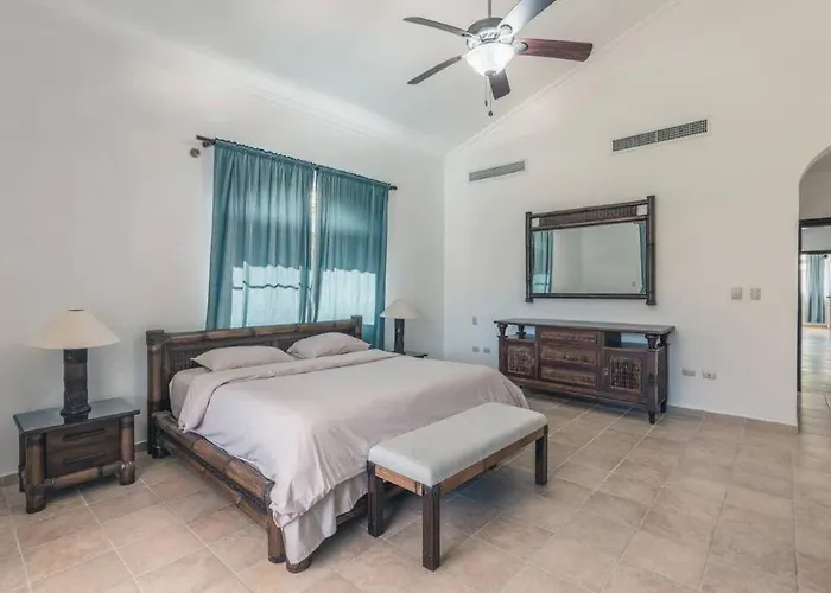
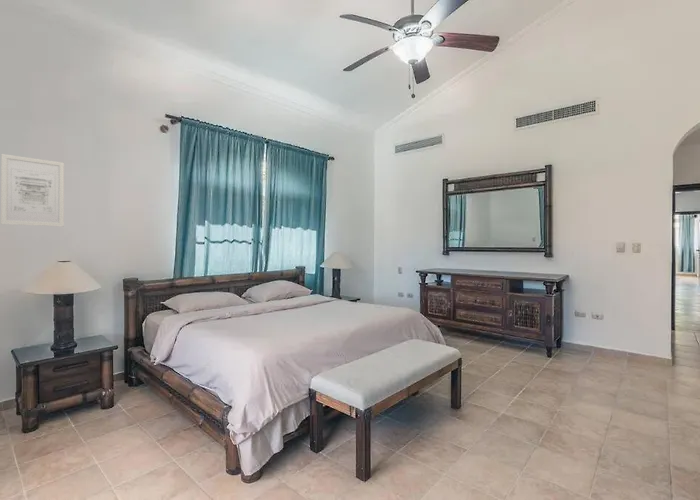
+ wall art [0,153,65,228]
